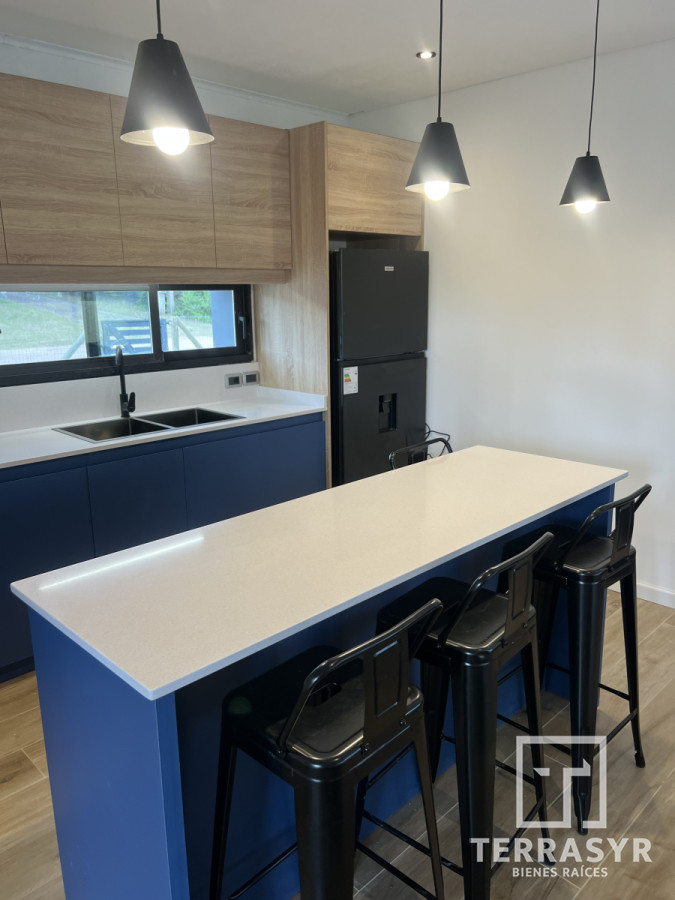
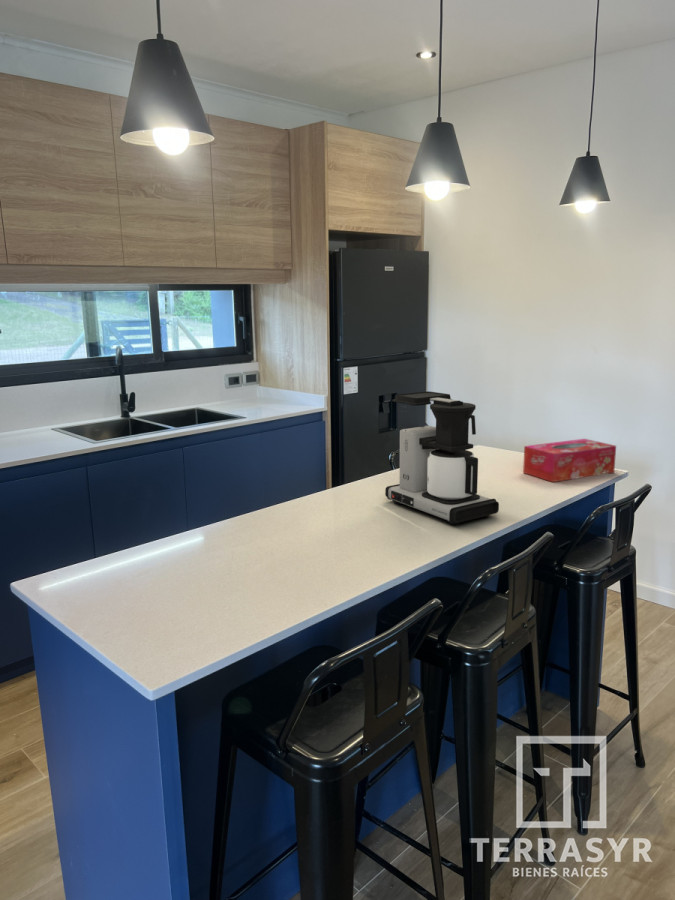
+ tissue box [522,438,617,483]
+ coffee maker [384,390,500,526]
